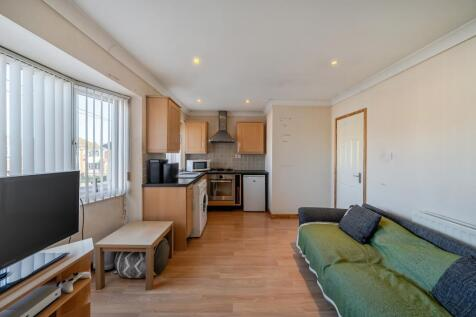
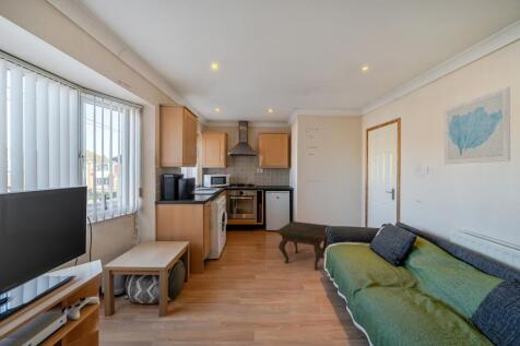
+ wall art [442,85,511,165]
+ side table [276,220,330,272]
